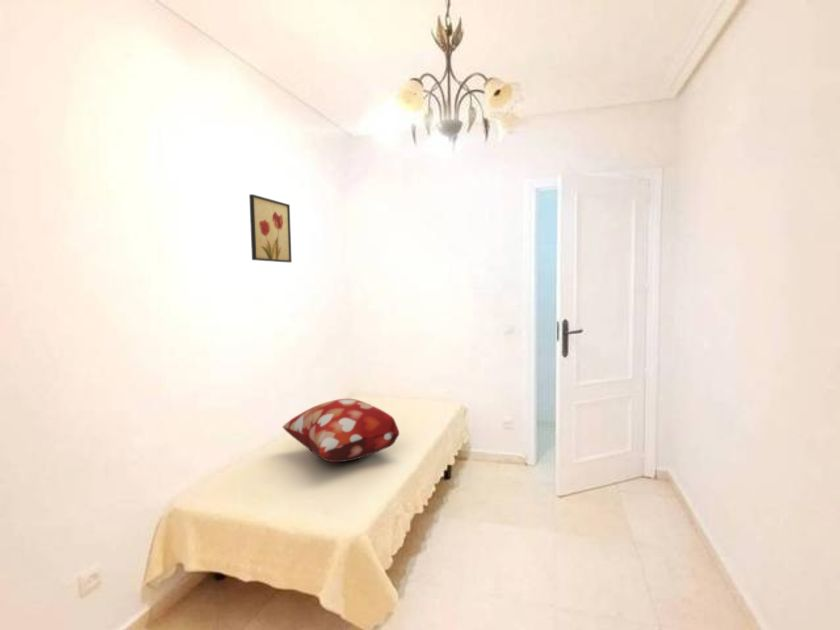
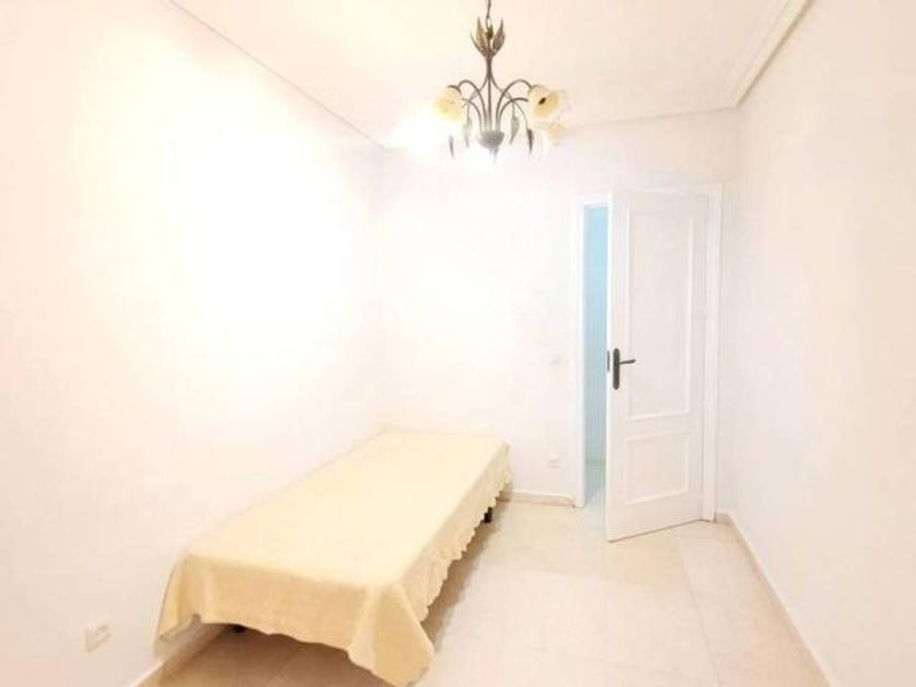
- wall art [248,193,293,263]
- decorative pillow [282,398,400,463]
